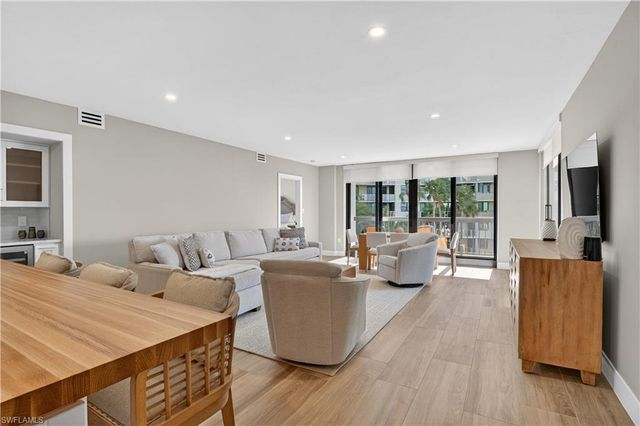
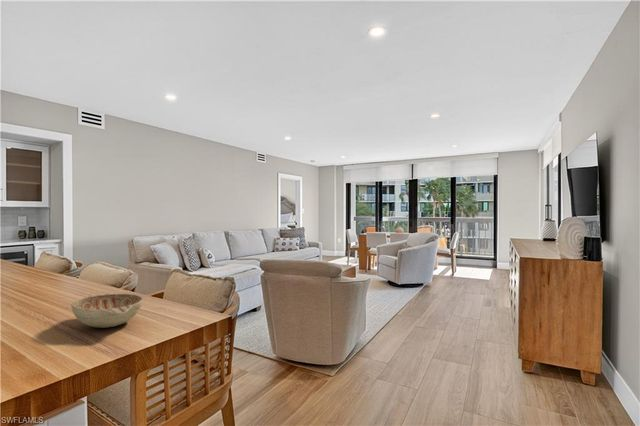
+ decorative bowl [70,293,145,329]
